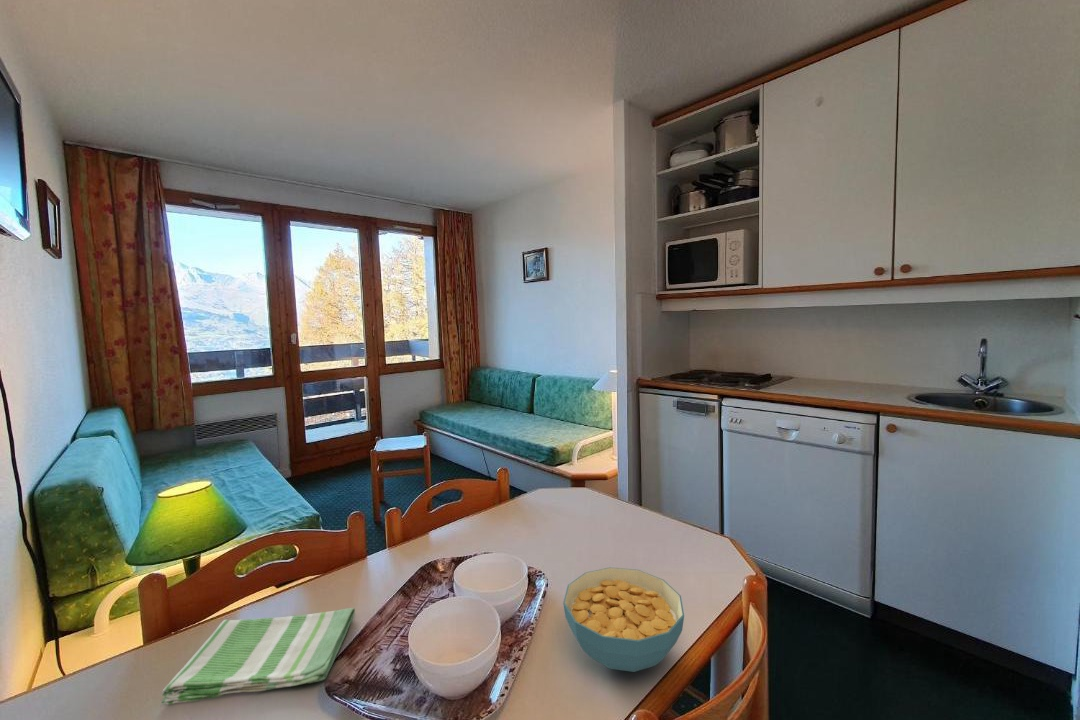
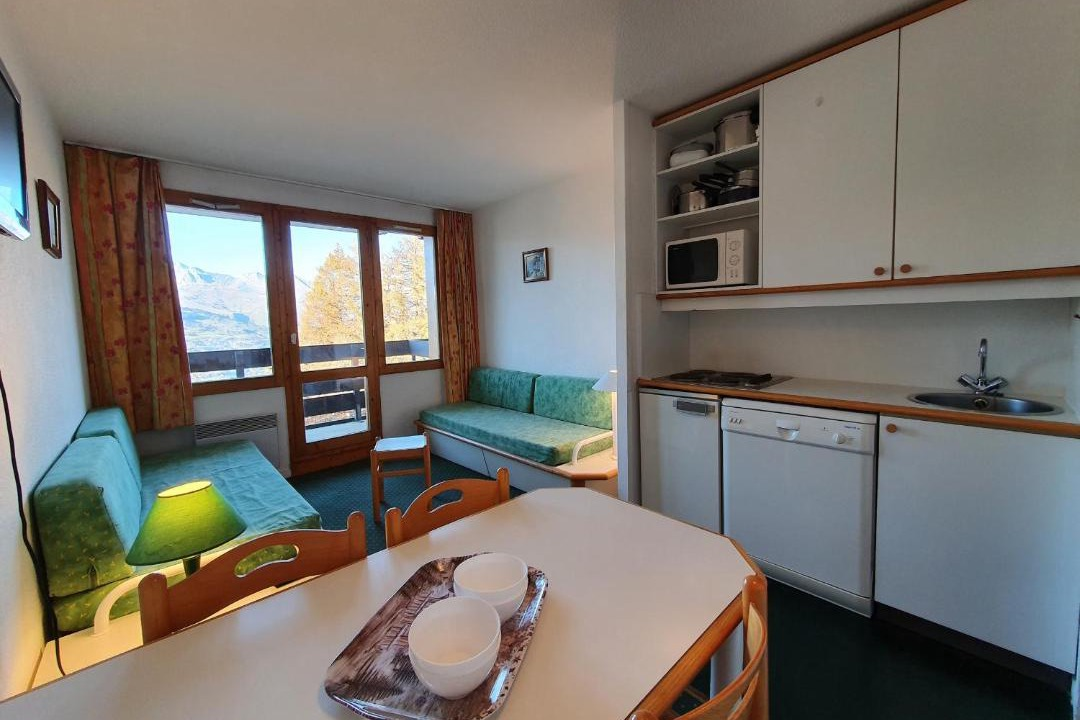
- dish towel [161,607,356,706]
- cereal bowl [562,566,685,673]
